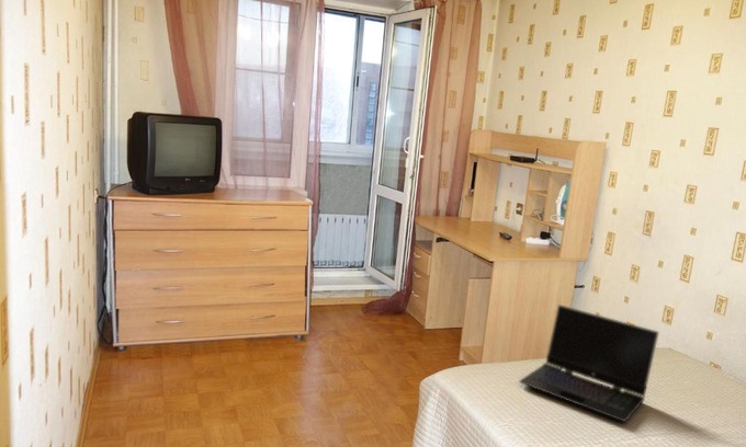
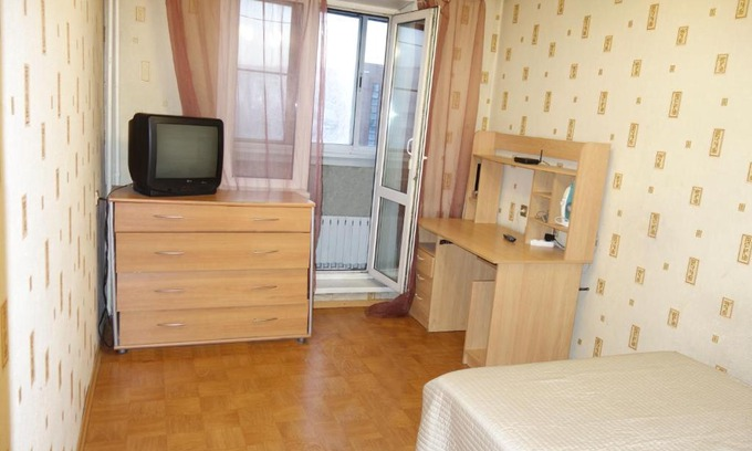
- laptop computer [518,303,660,423]
